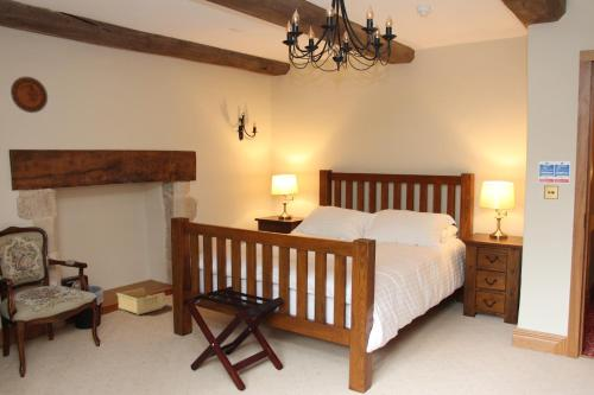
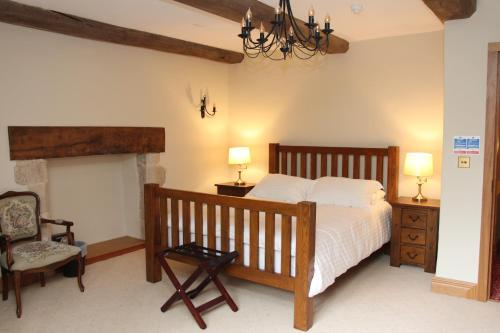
- storage bin [115,286,166,316]
- decorative plate [10,75,49,114]
